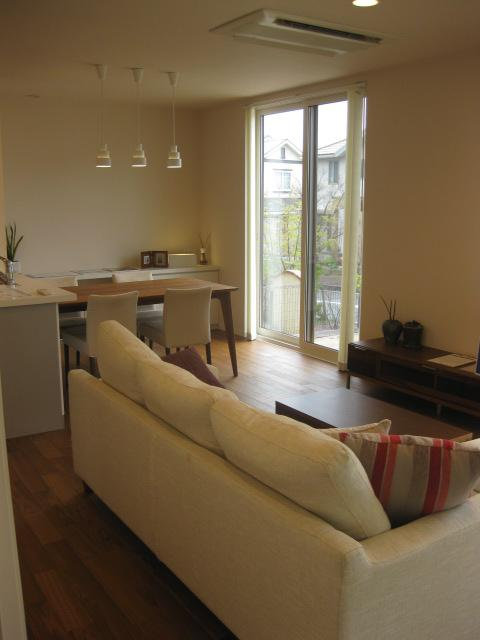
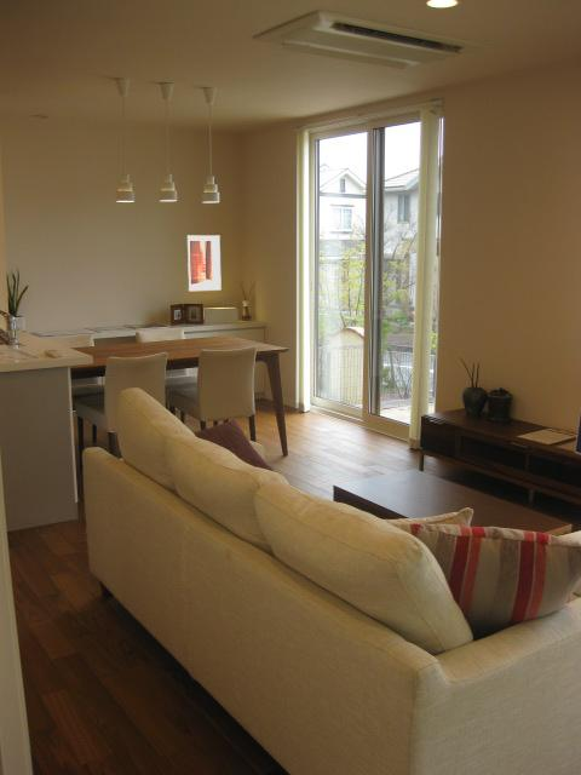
+ wall art [186,234,223,292]
